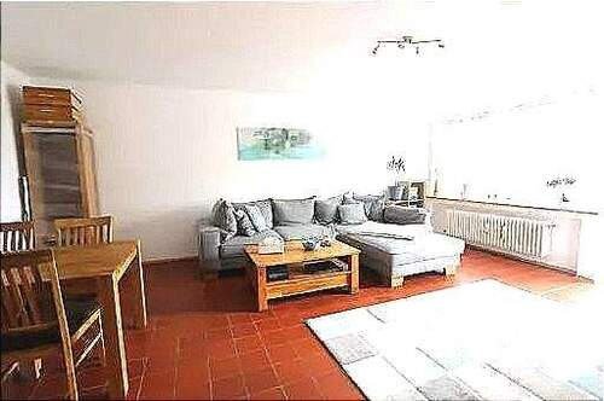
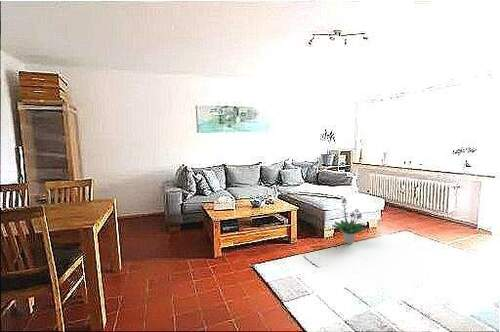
+ potted plant [331,196,367,245]
